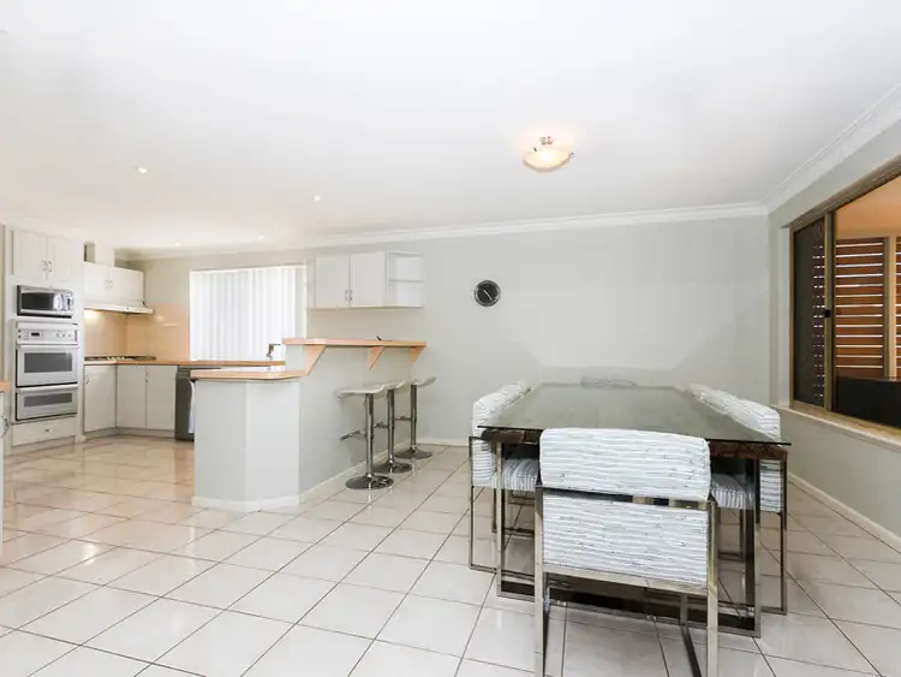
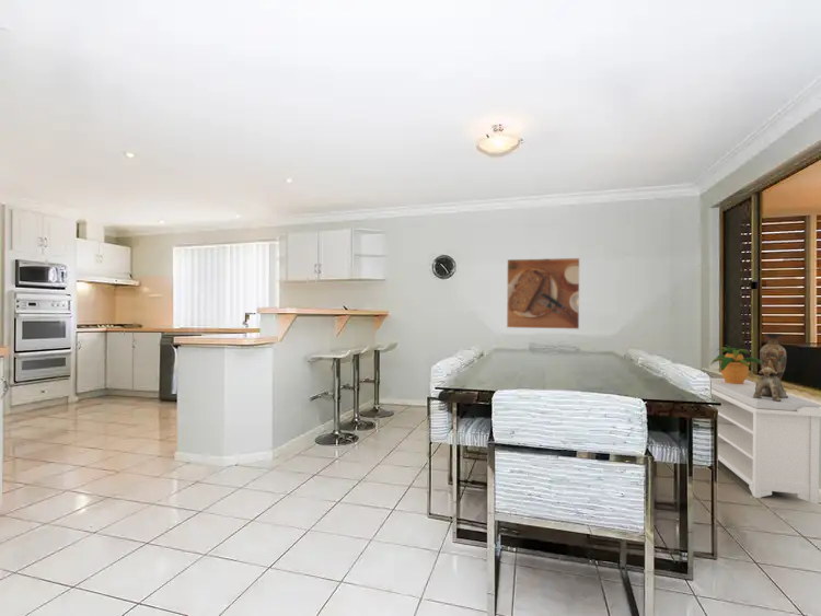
+ vase with dog figurine [753,333,788,402]
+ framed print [506,257,580,330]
+ bench [709,376,821,504]
+ potted plant [709,344,761,384]
